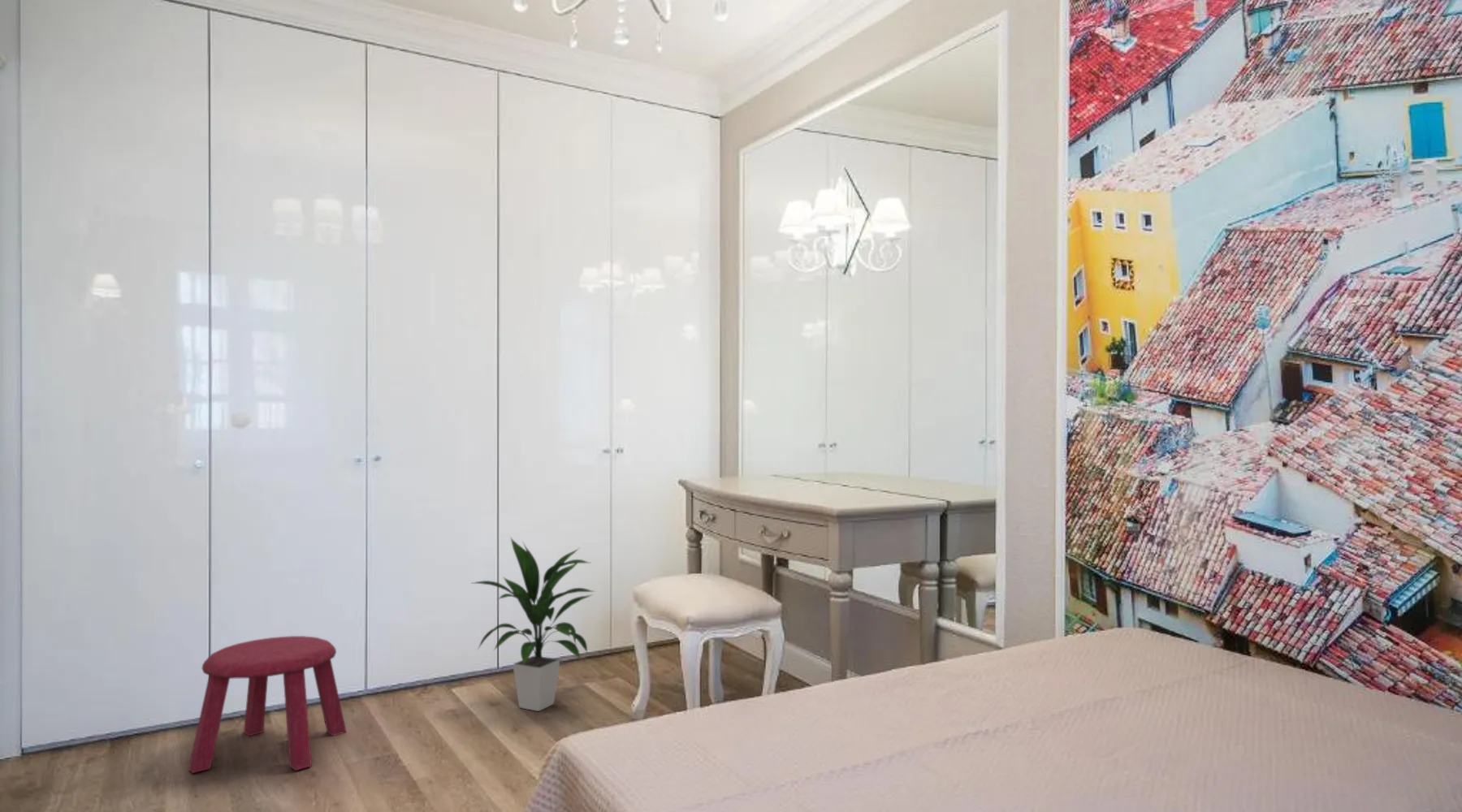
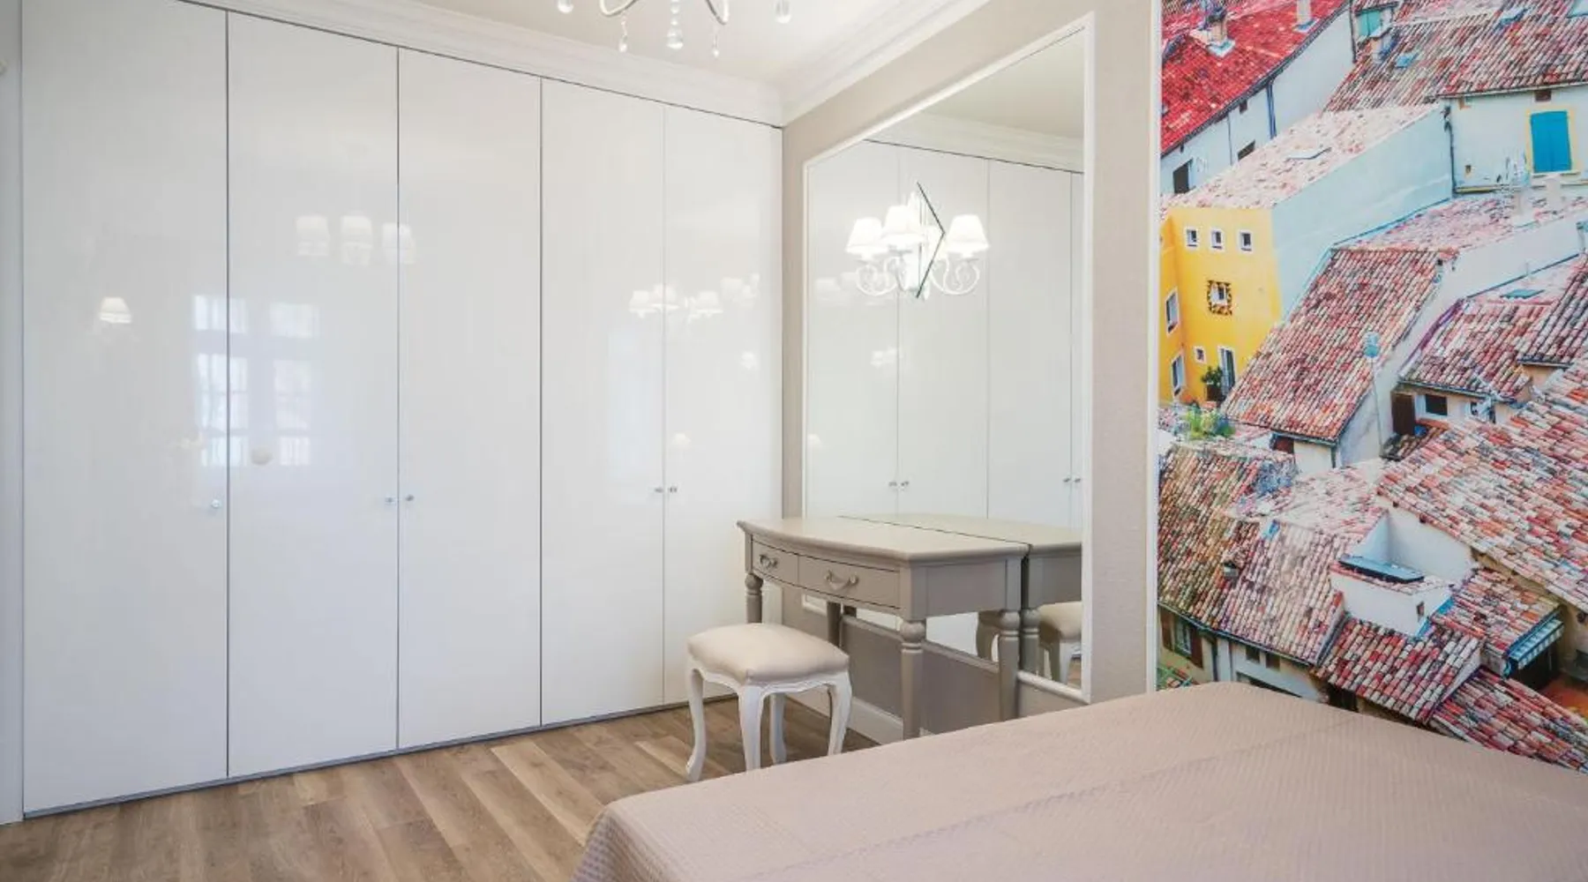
- indoor plant [472,537,597,712]
- stool [188,635,348,774]
